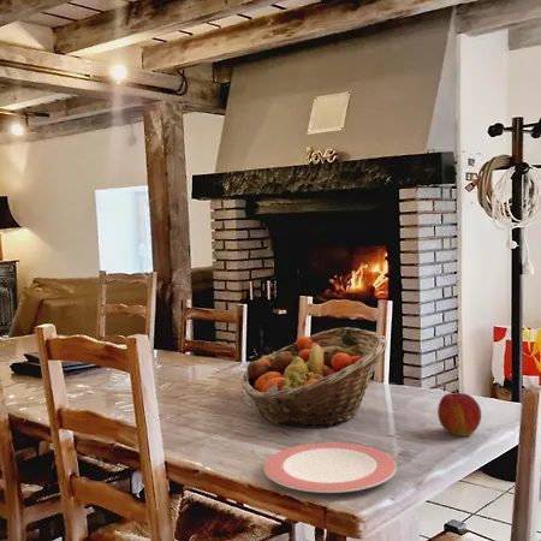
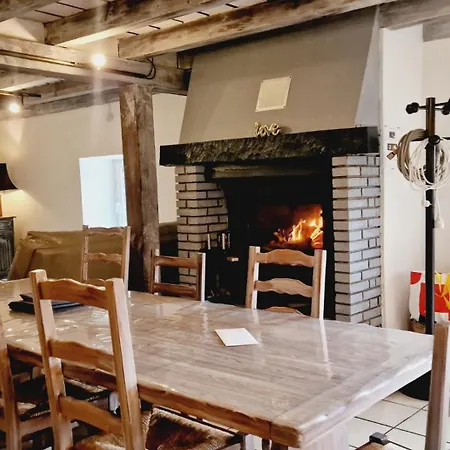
- fruit basket [240,326,388,429]
- apple [436,392,482,436]
- plate [263,441,398,494]
